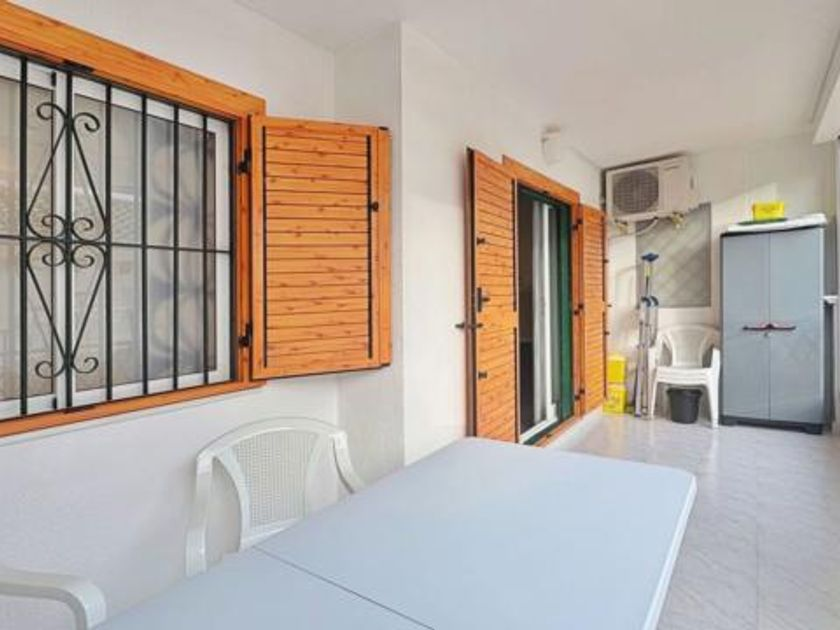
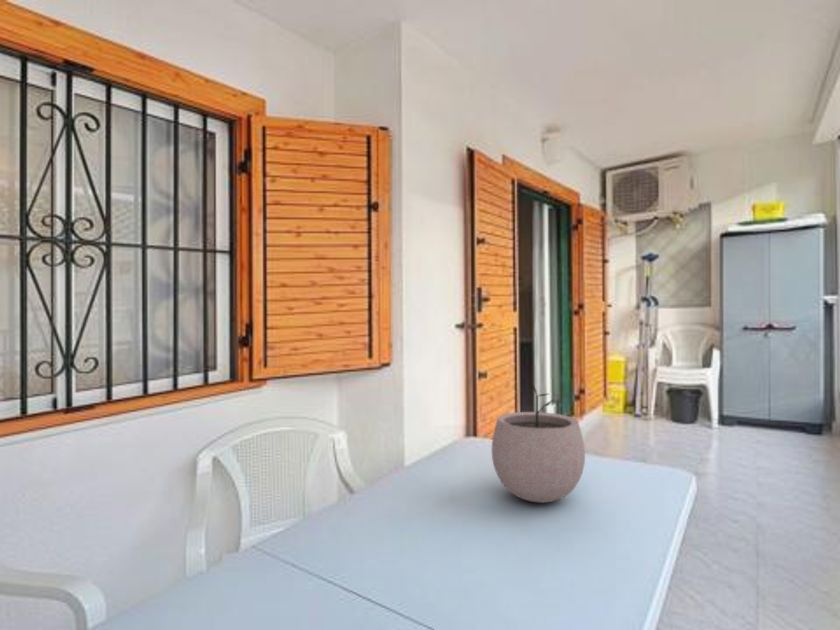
+ plant pot [491,384,586,504]
